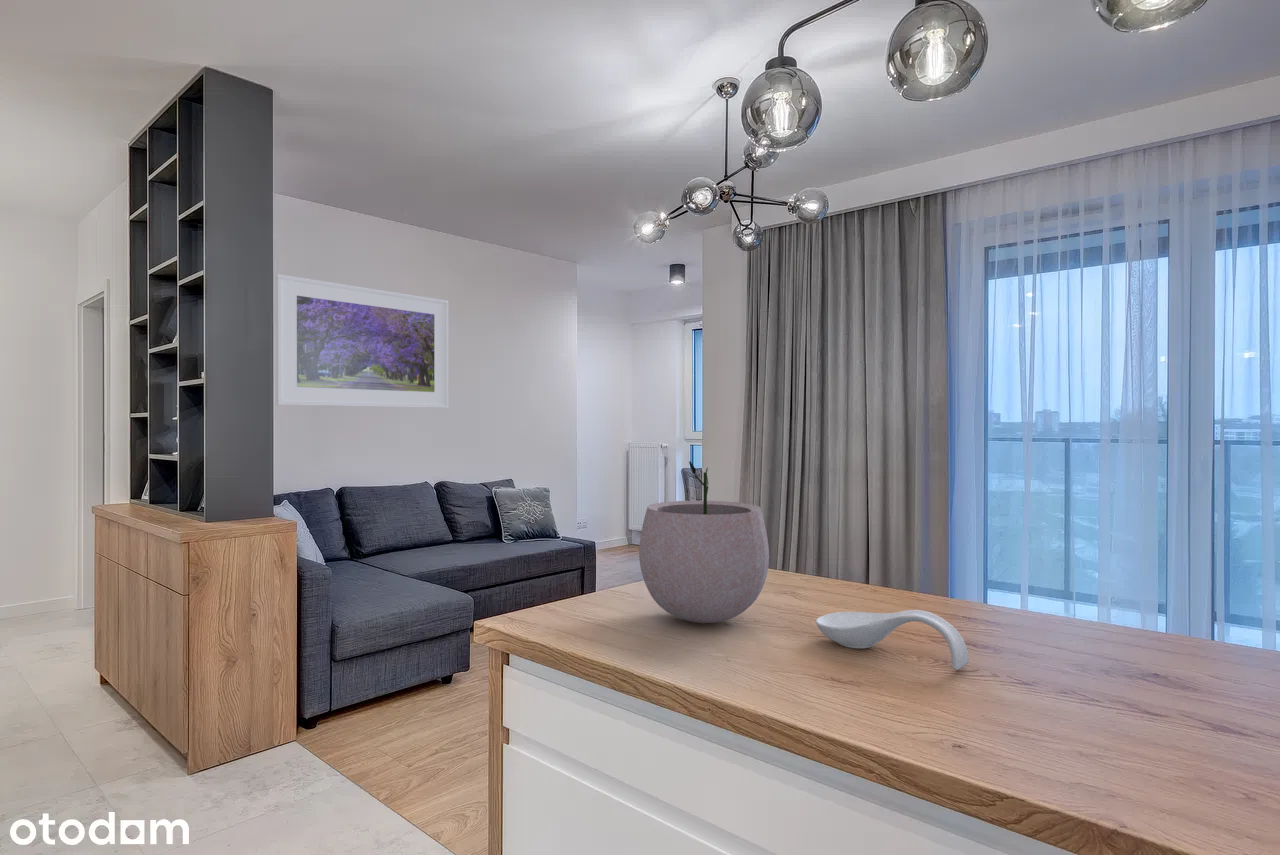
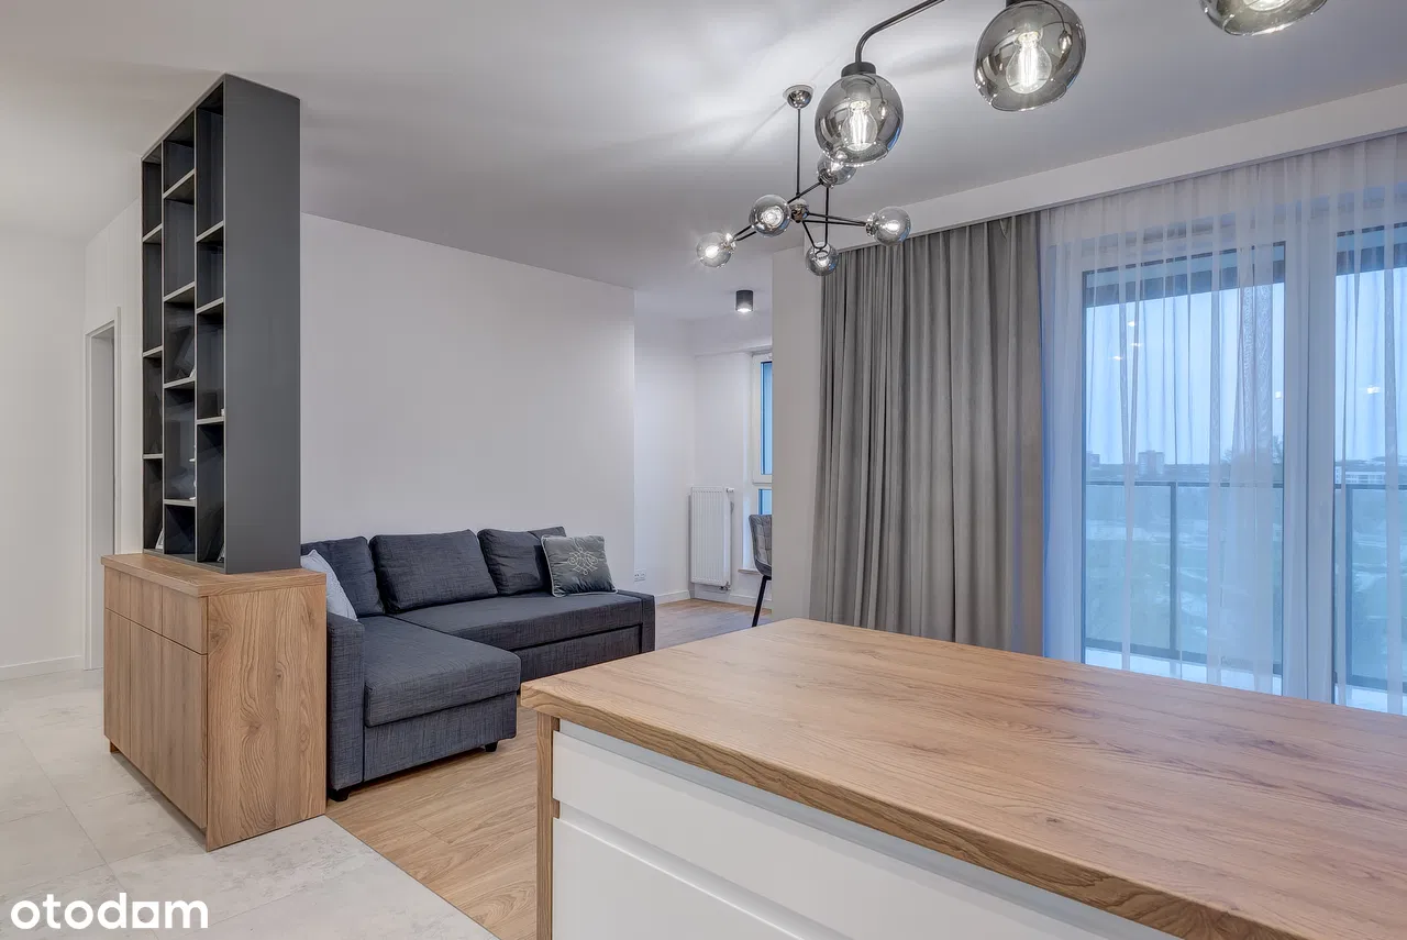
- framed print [275,273,449,409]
- spoon rest [815,609,970,671]
- plant pot [638,460,770,624]
